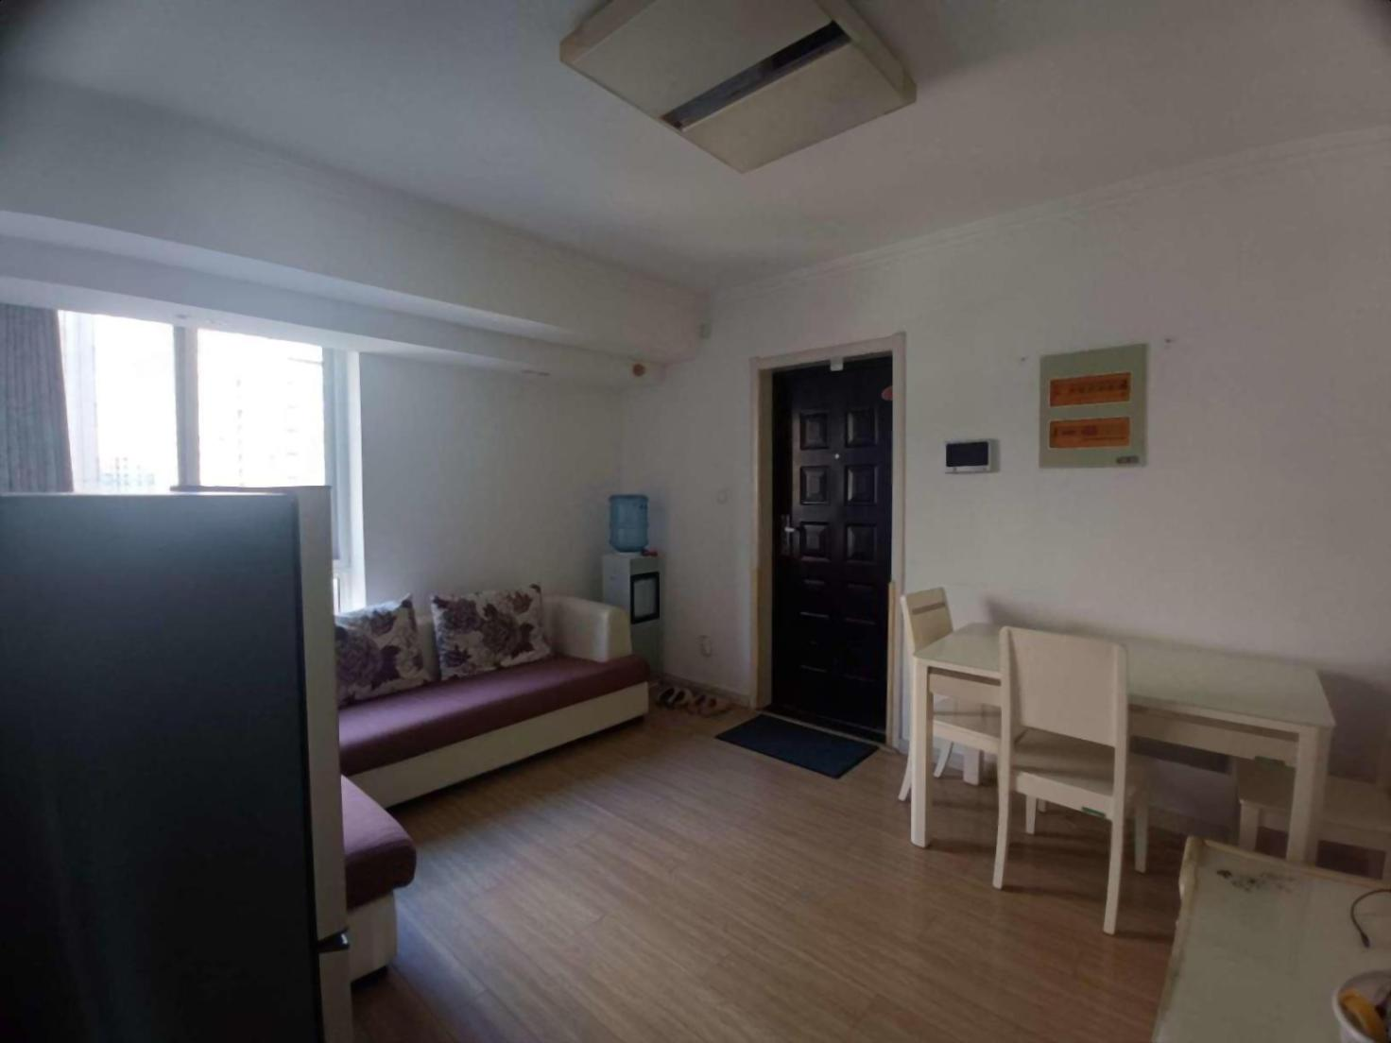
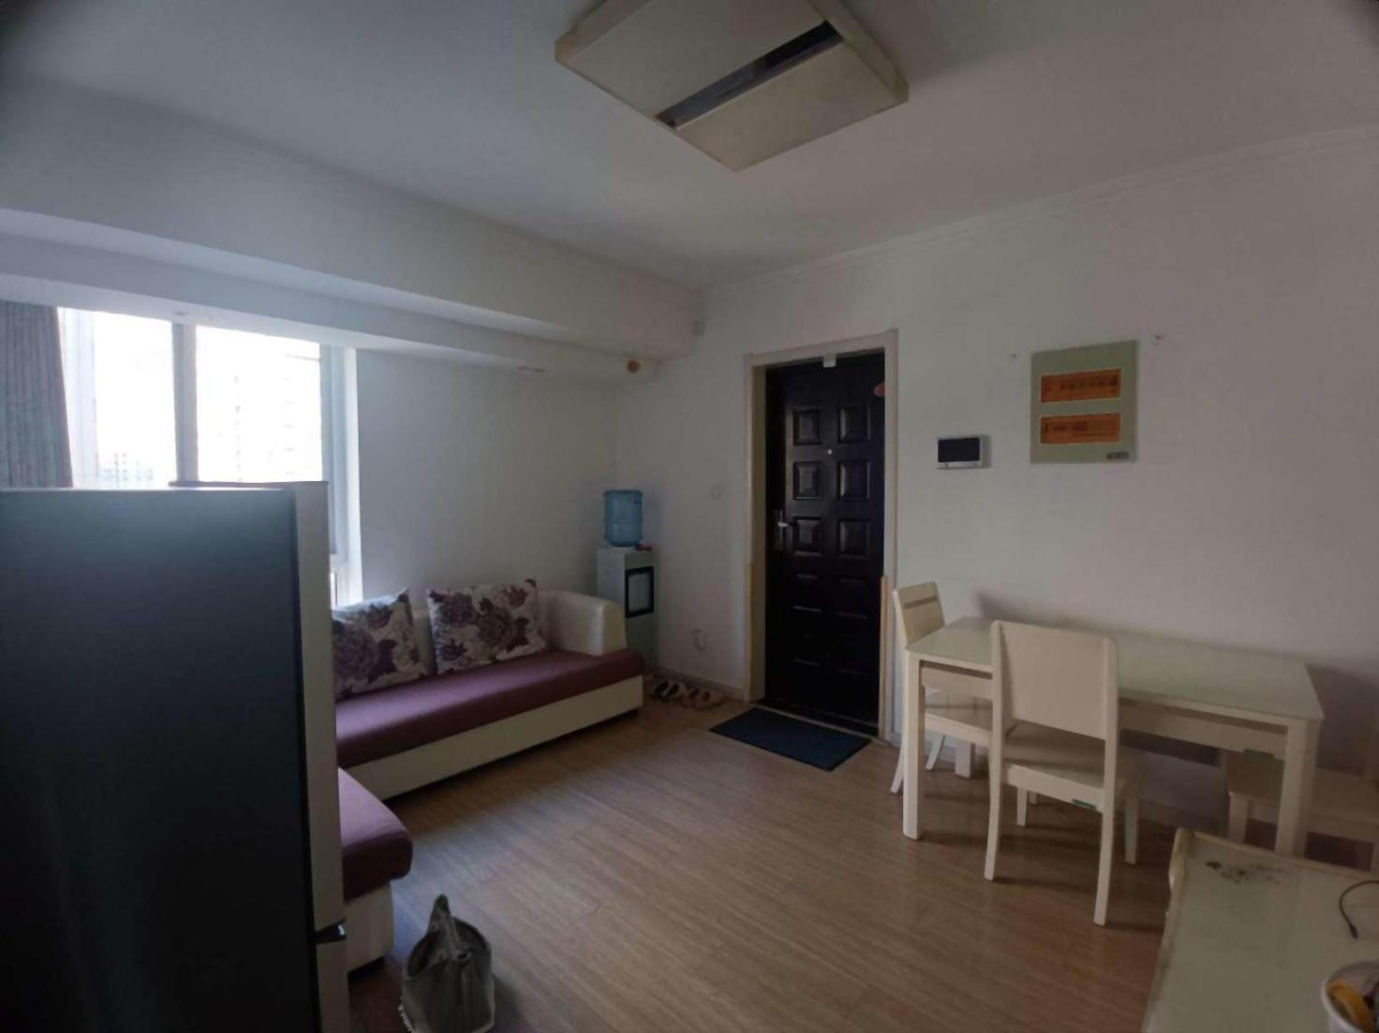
+ saddlebag [398,893,496,1033]
